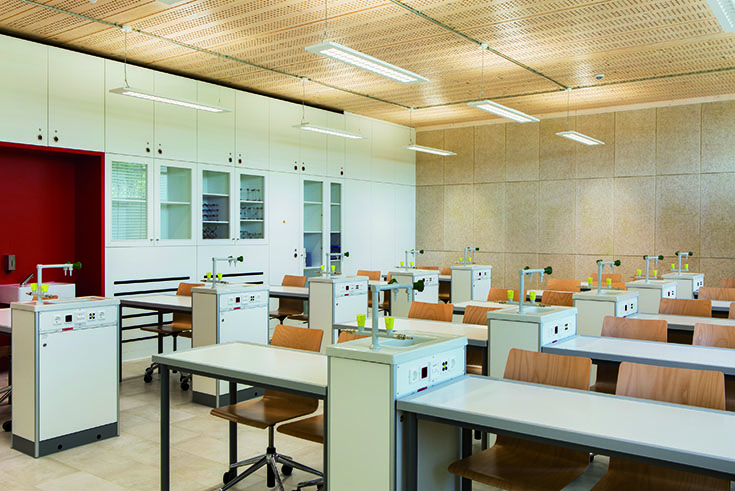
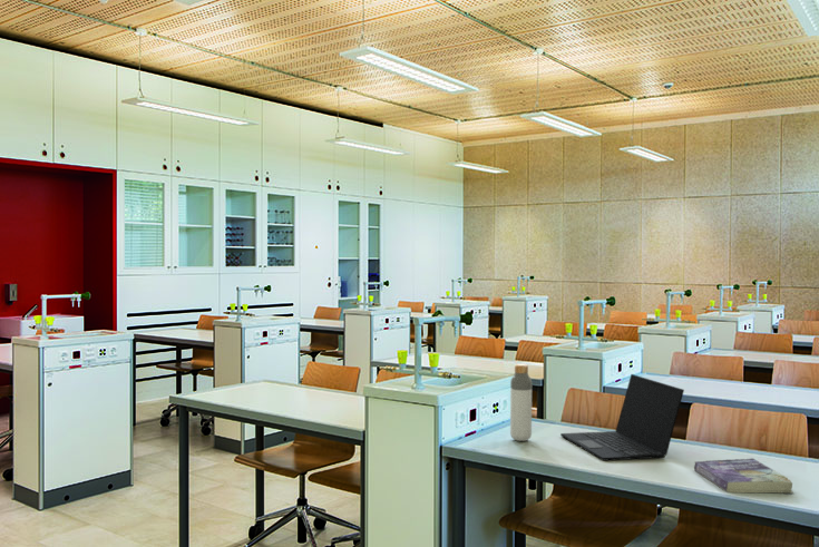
+ book [693,458,794,495]
+ bottle [509,363,533,442]
+ laptop [559,373,685,462]
